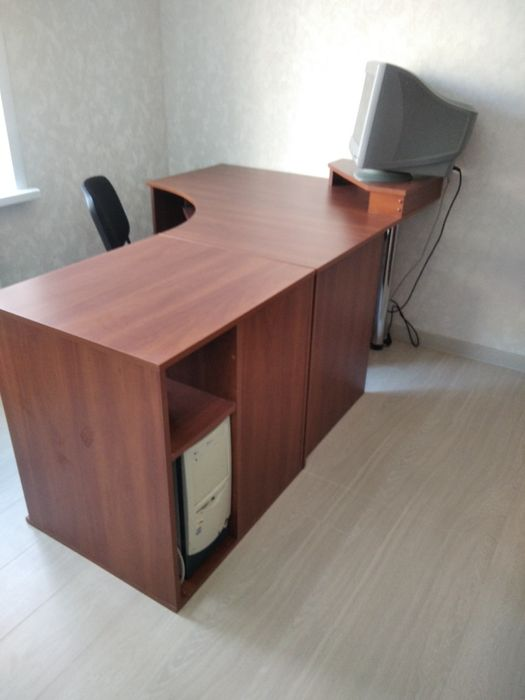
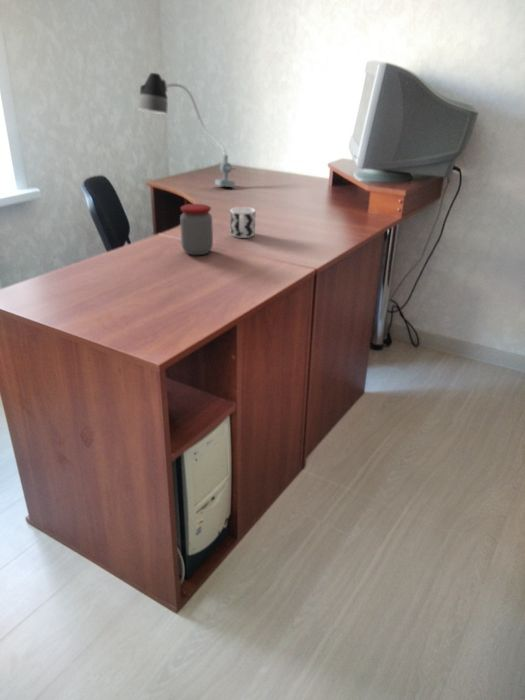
+ jar [179,203,214,256]
+ cup [229,206,256,239]
+ desk lamp [137,72,237,188]
